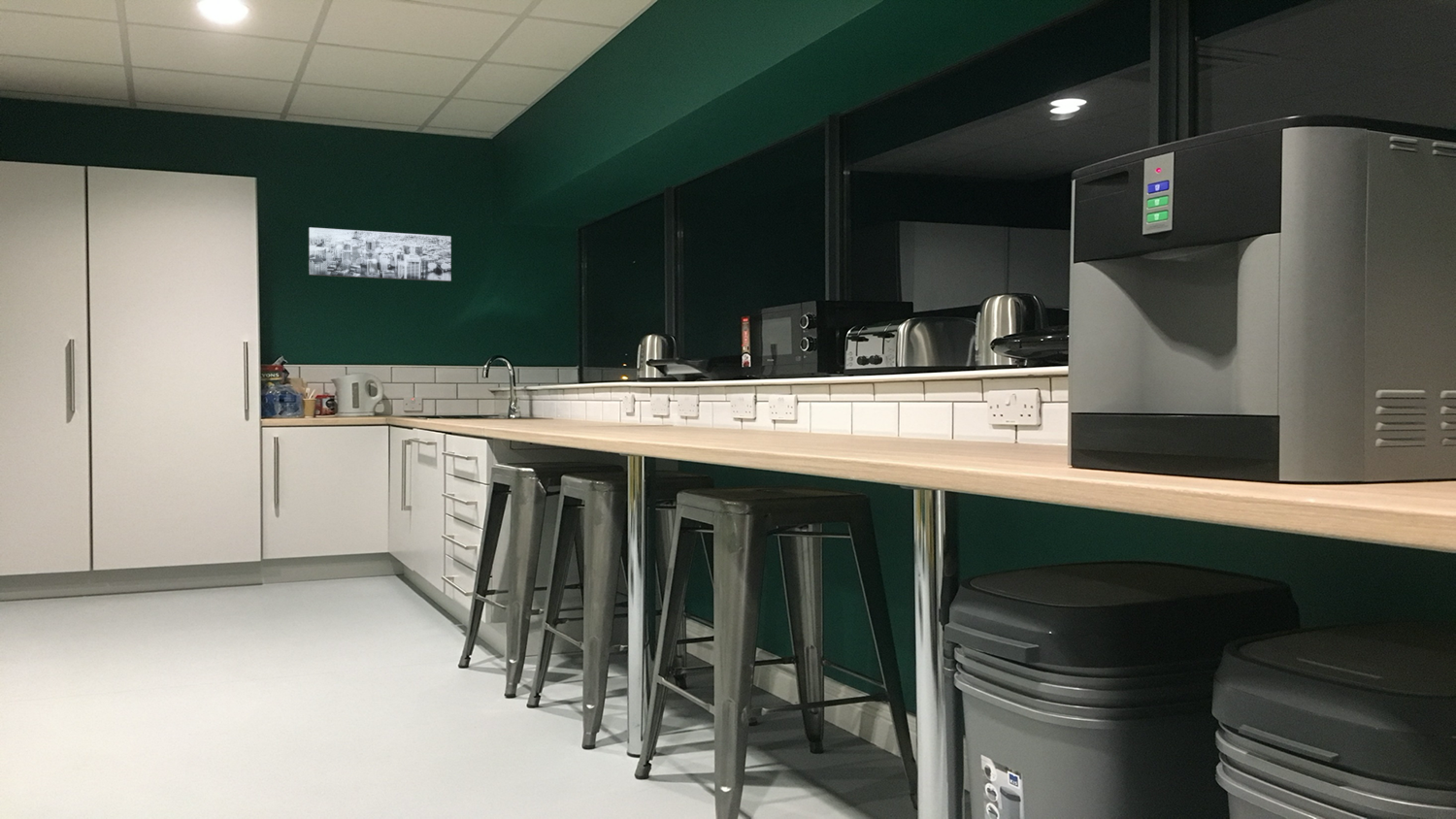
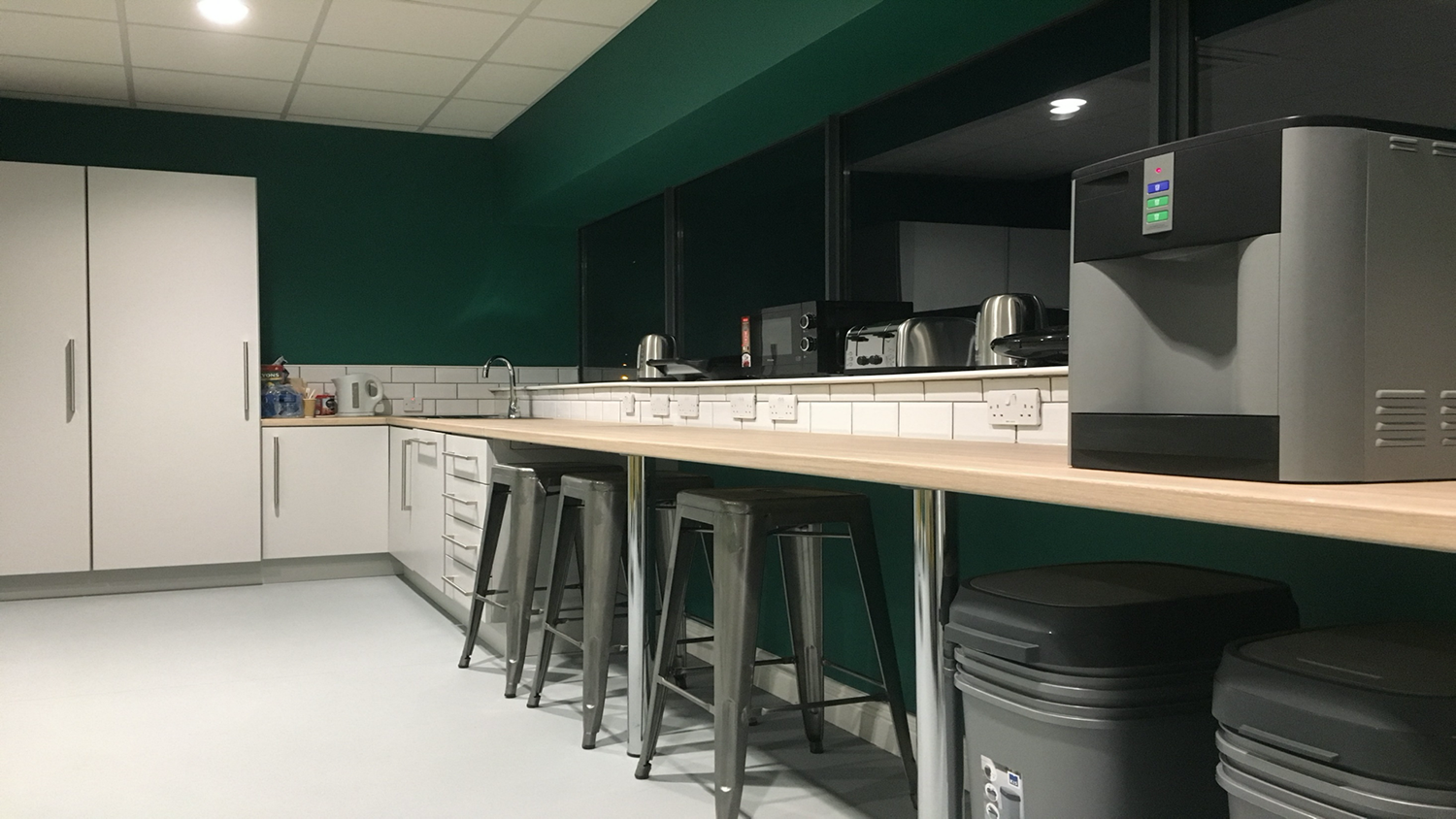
- wall art [308,226,452,282]
